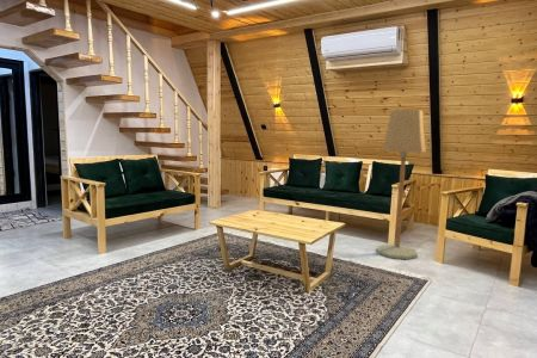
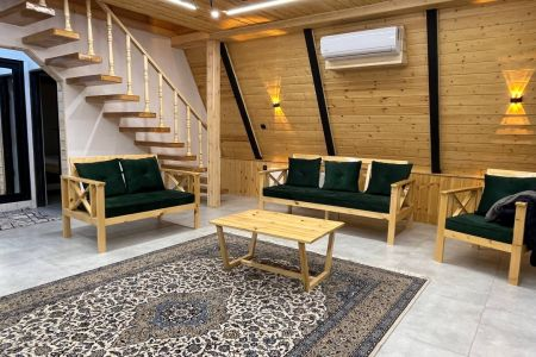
- floor lamp [376,109,427,260]
